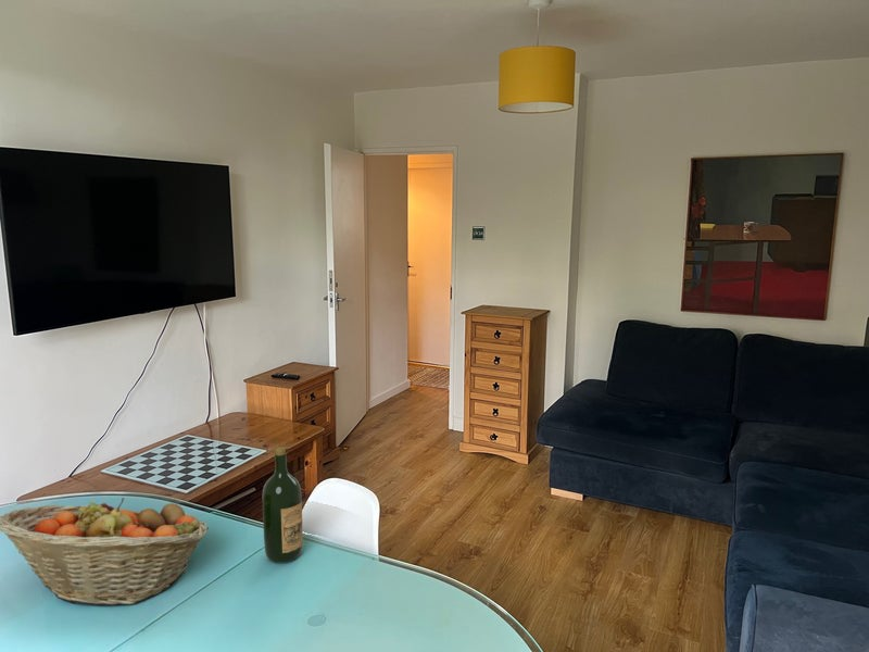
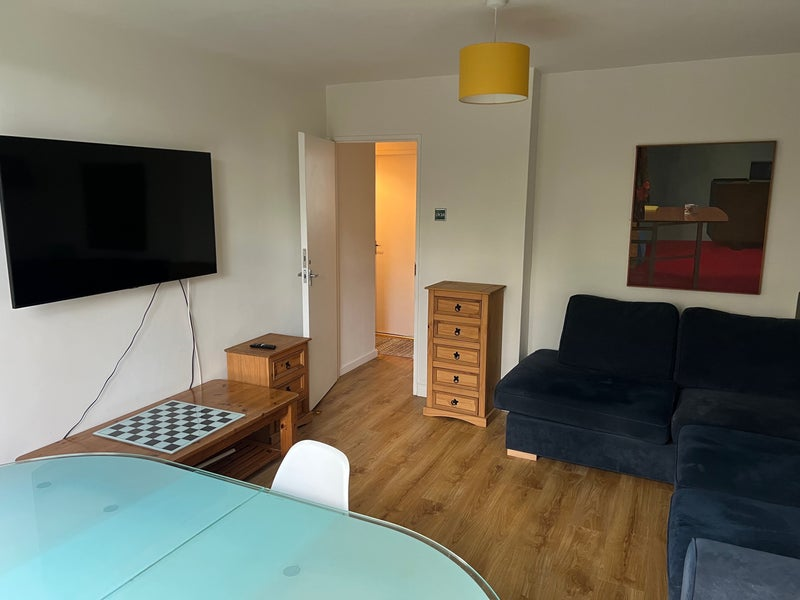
- fruit basket [0,497,210,606]
- wine bottle [262,446,303,564]
